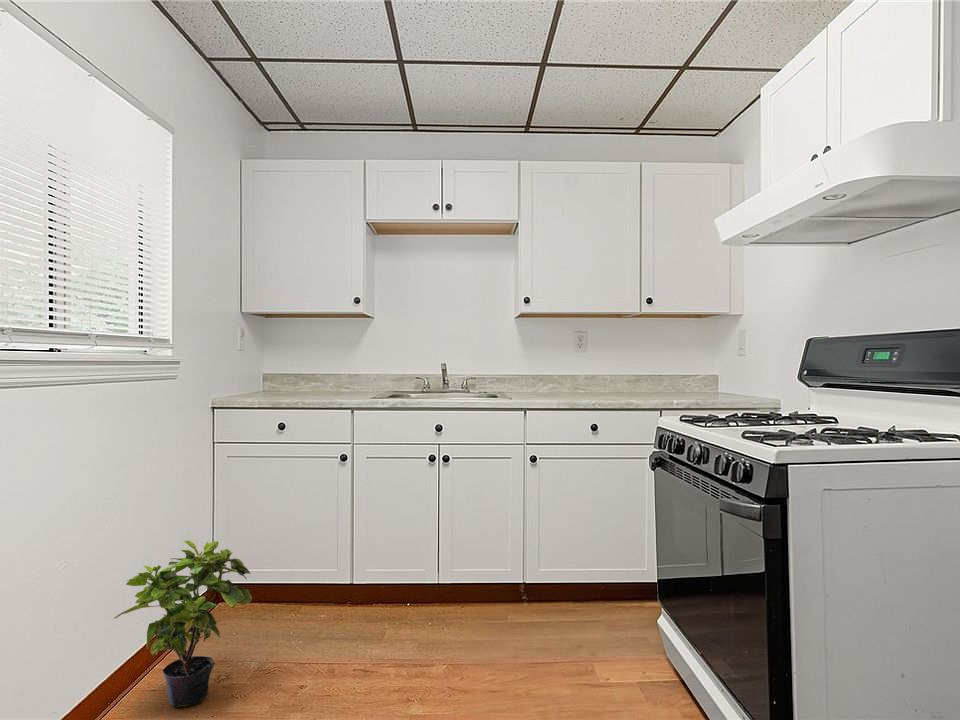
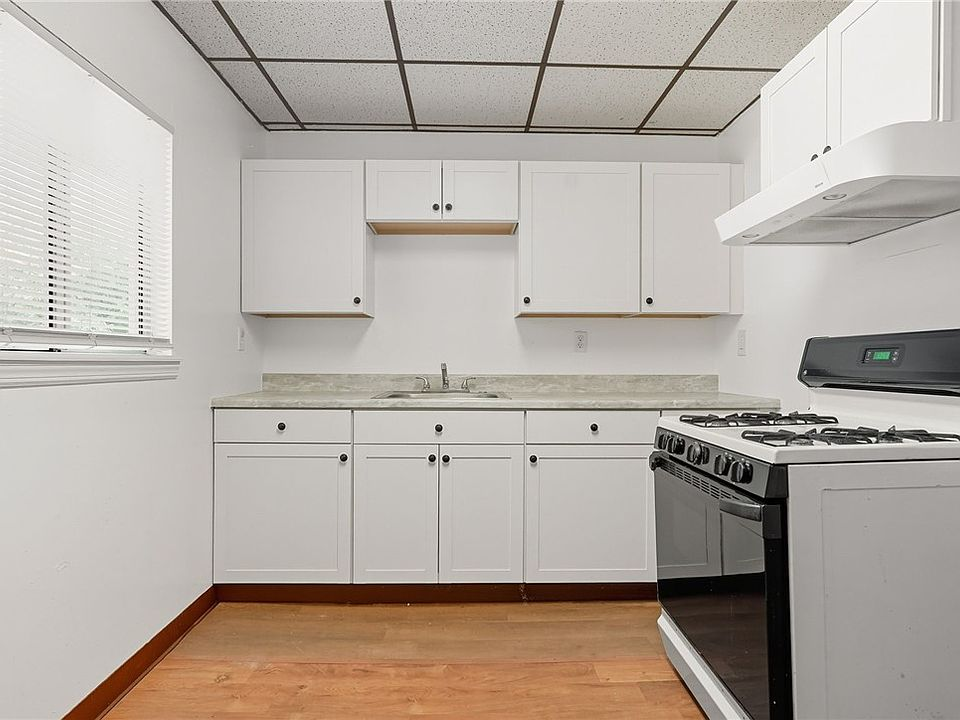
- potted plant [112,539,253,708]
